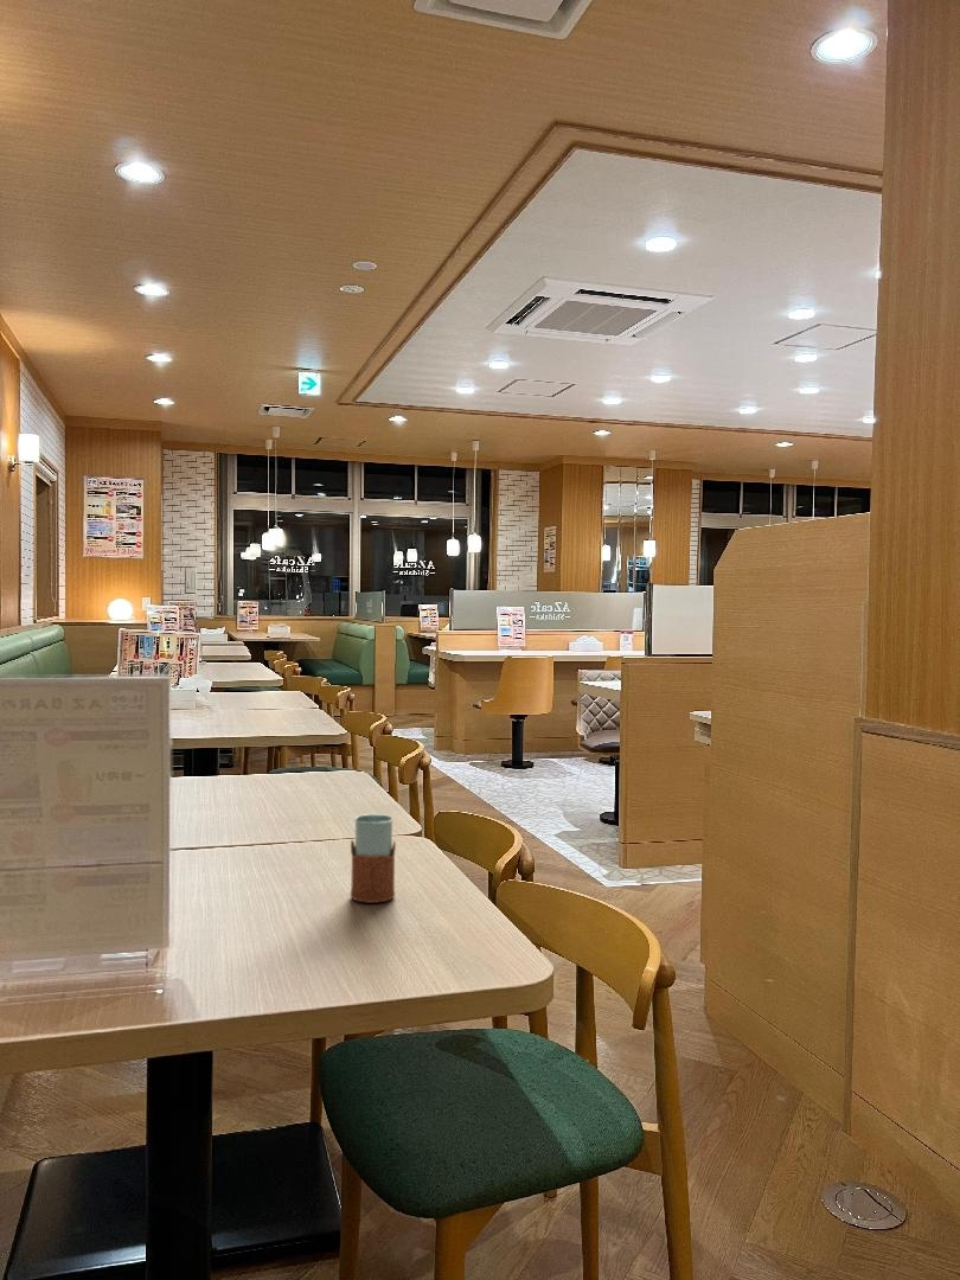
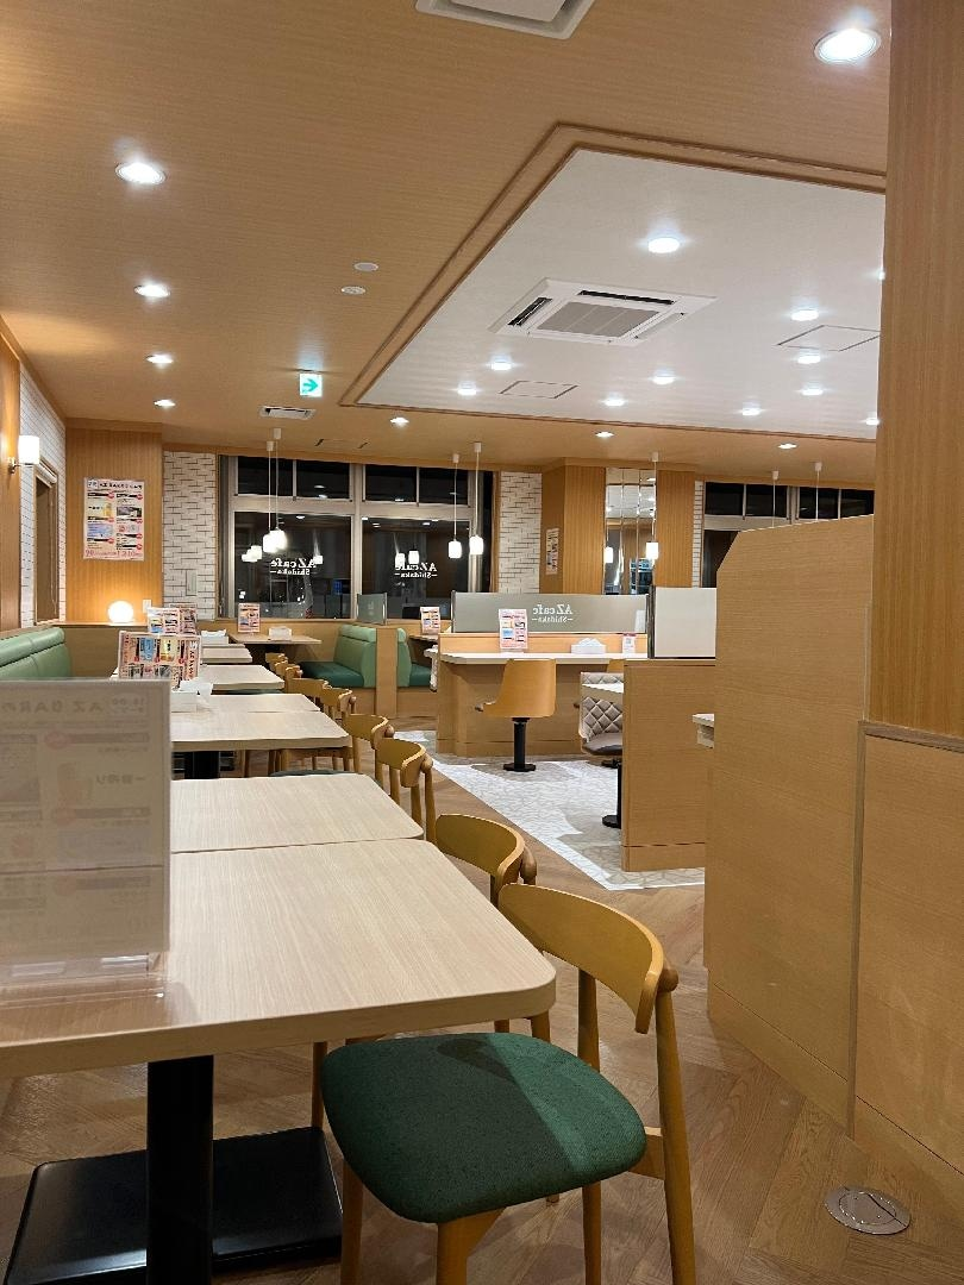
- drinking glass [350,813,397,904]
